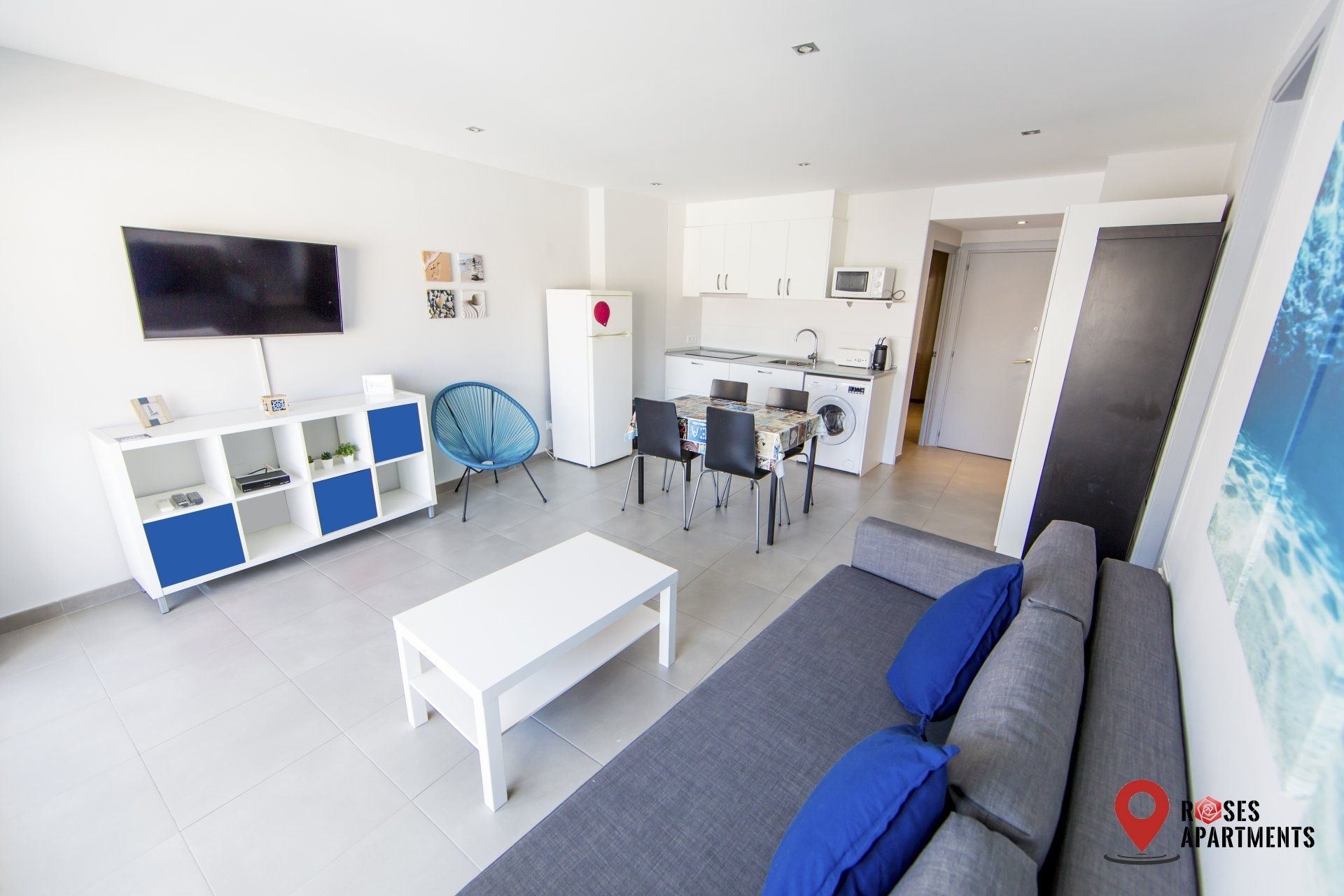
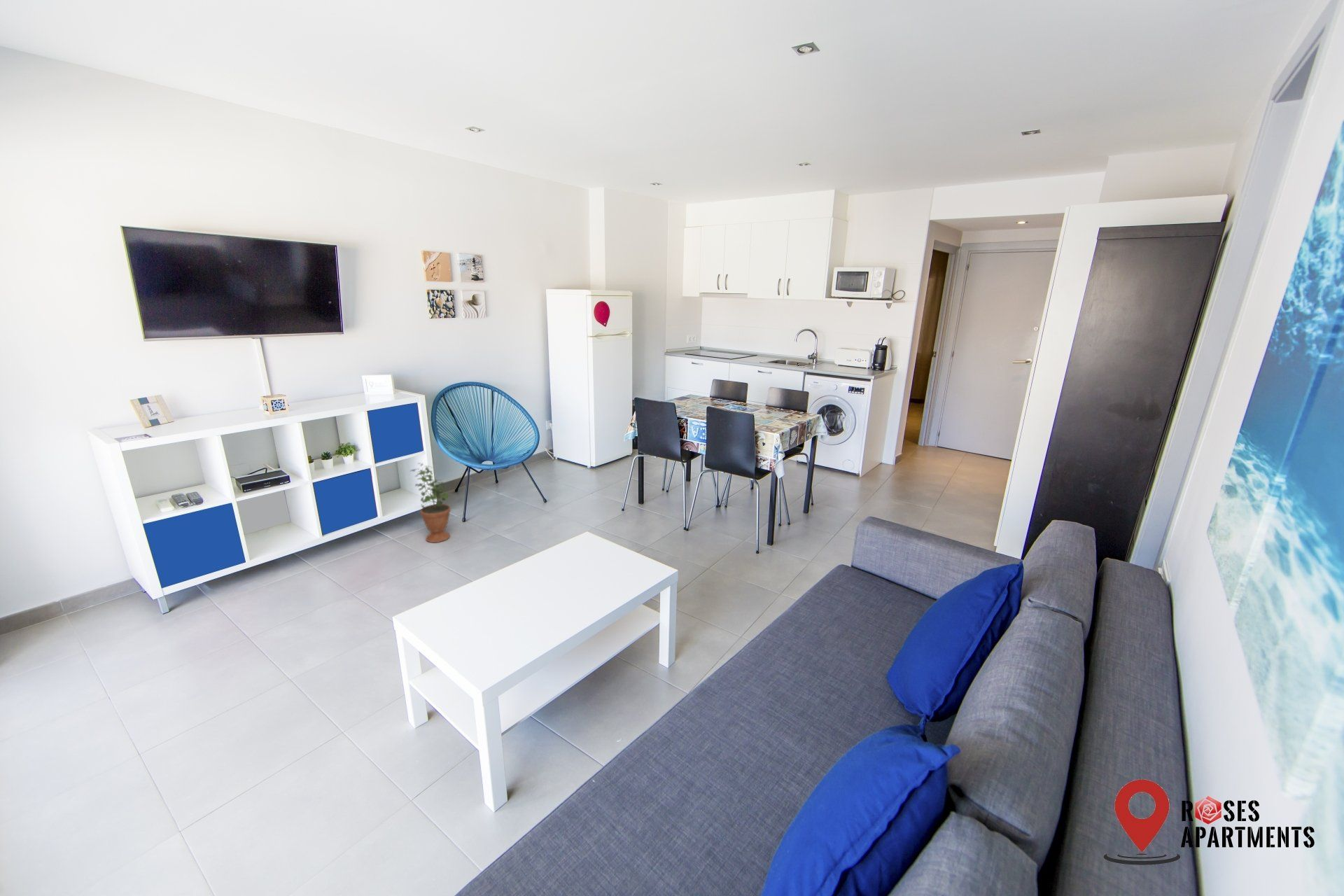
+ potted plant [409,462,451,543]
